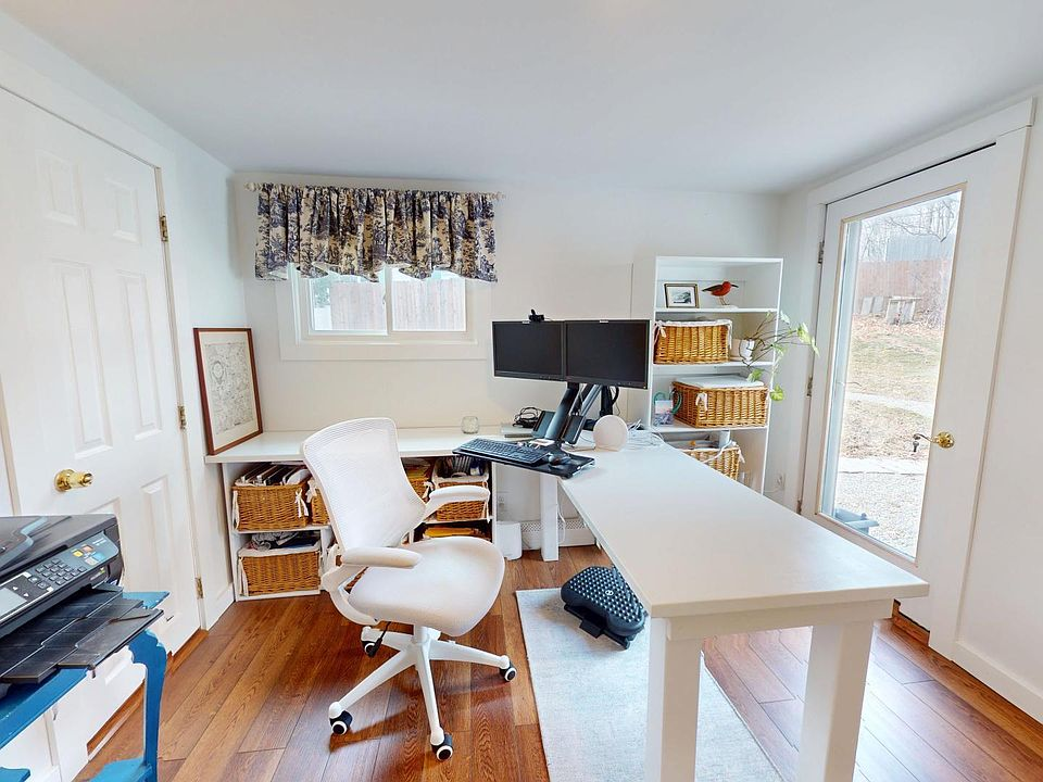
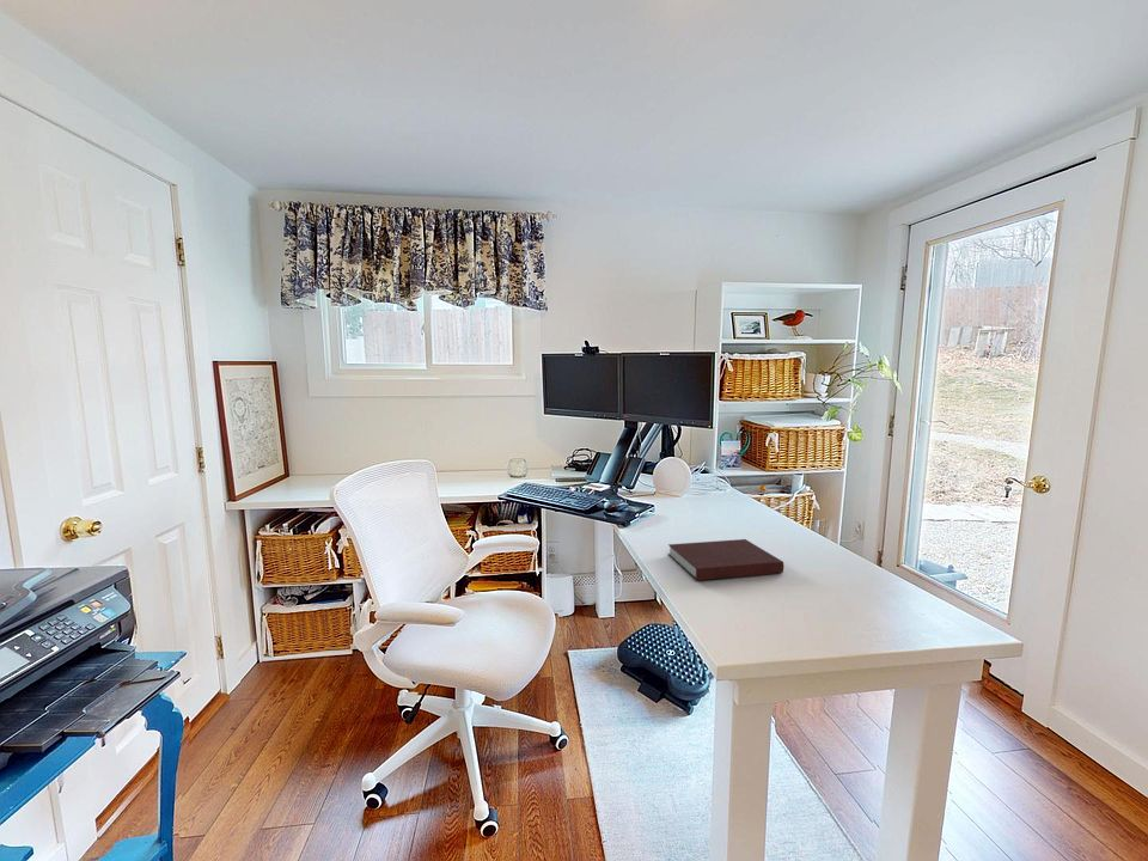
+ notebook [667,538,784,581]
